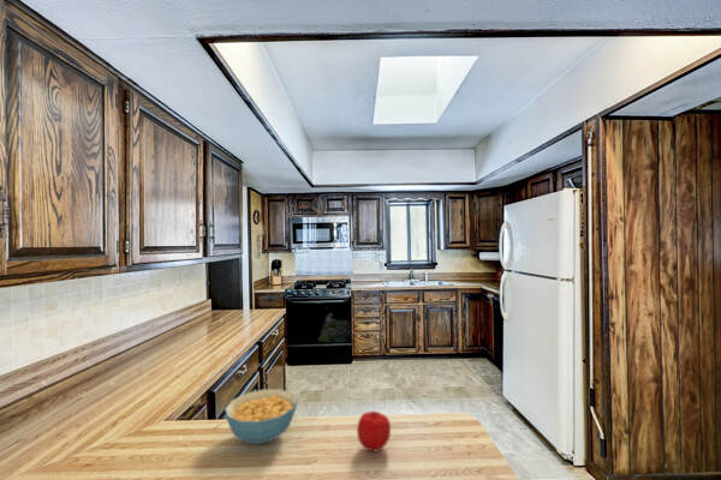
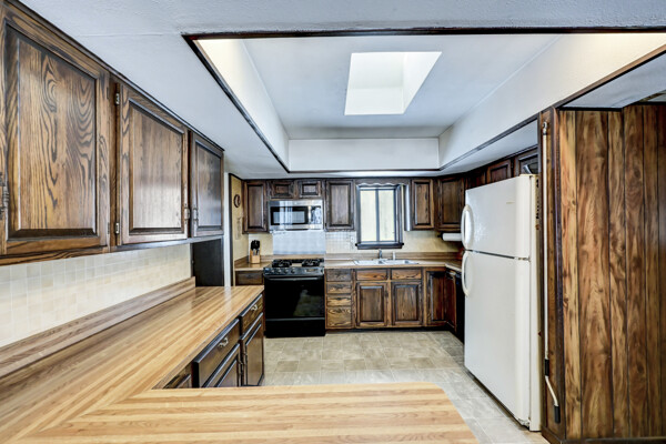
- cereal bowl [224,388,298,445]
- fruit [356,410,392,452]
